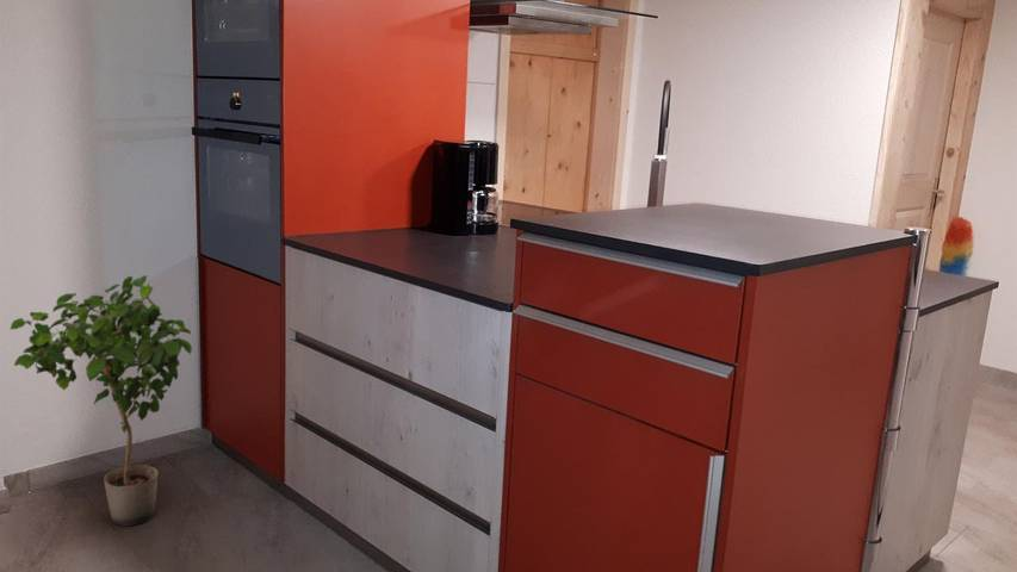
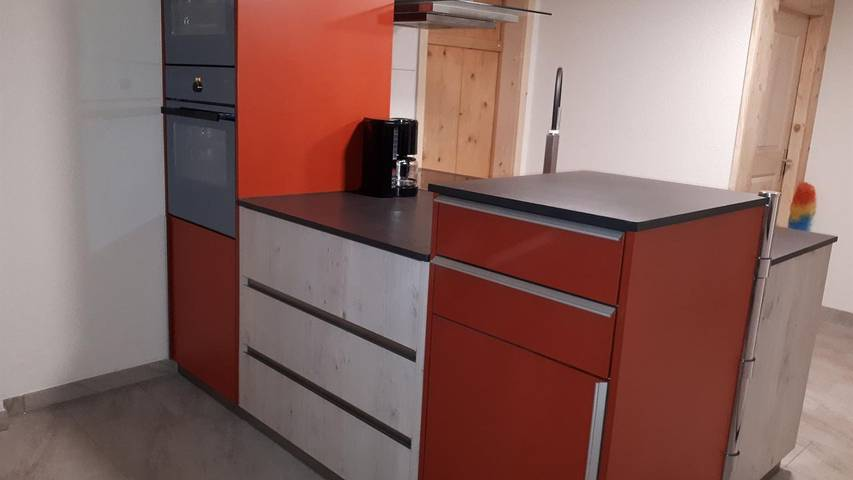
- potted plant [10,274,193,527]
